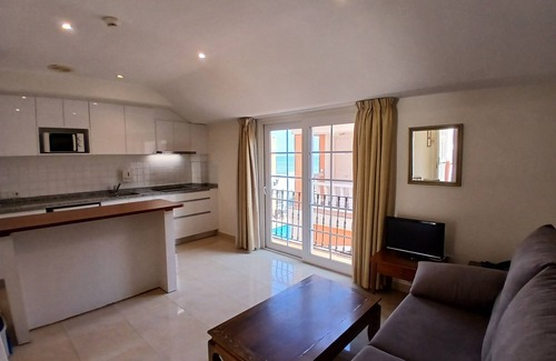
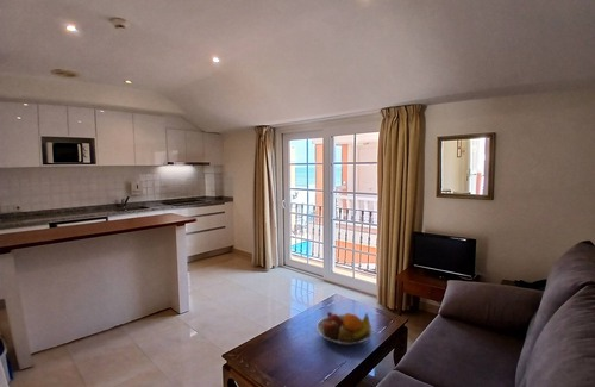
+ fruit bowl [315,311,375,345]
